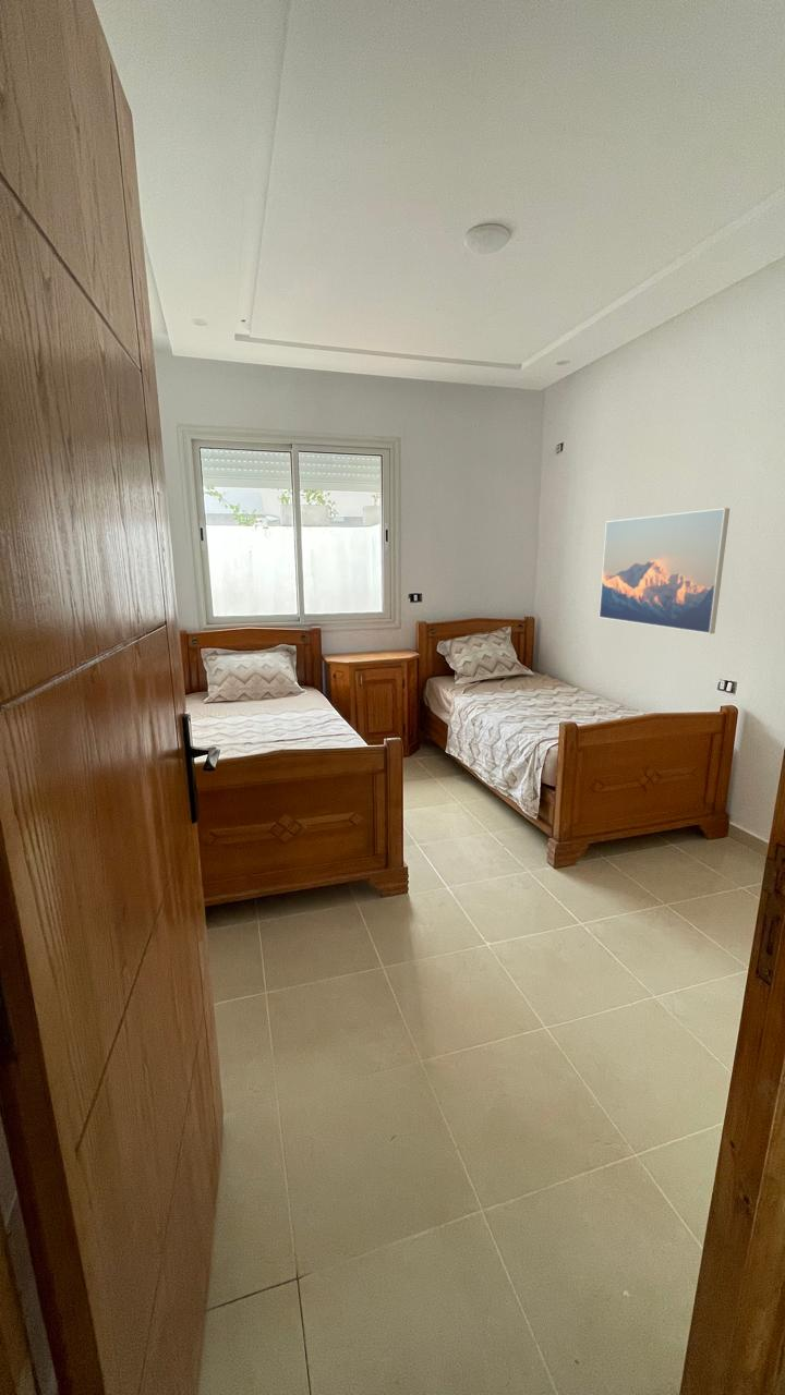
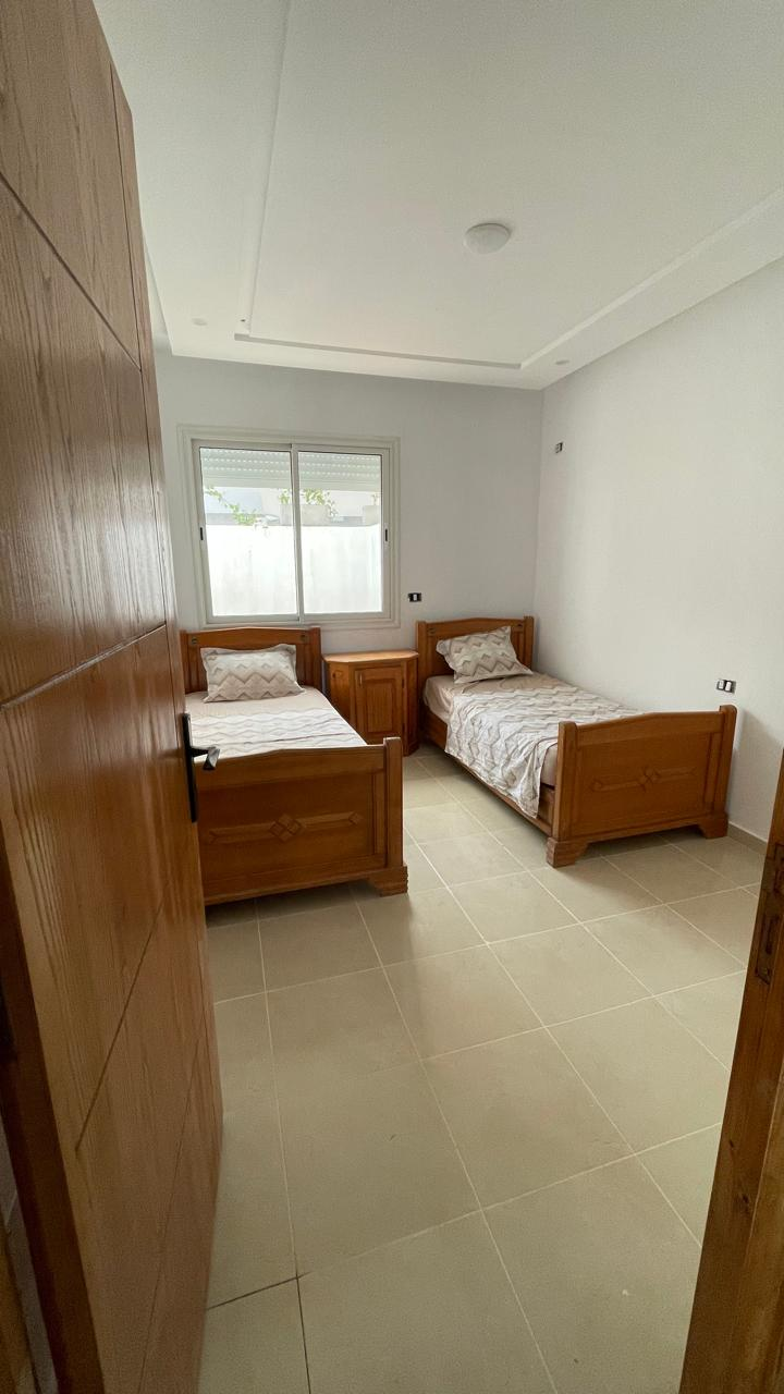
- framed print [599,507,730,634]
